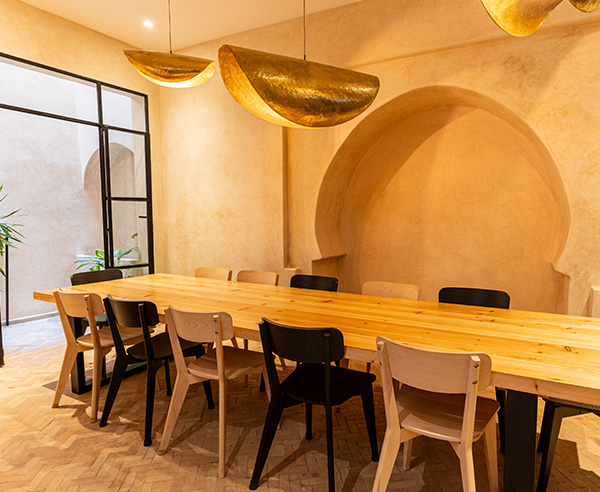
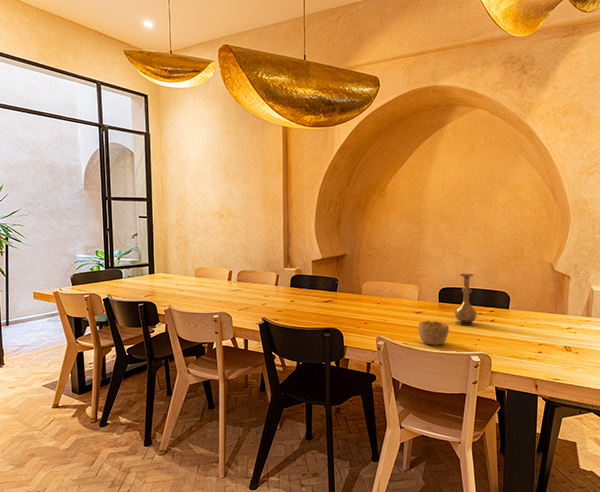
+ vase [454,273,478,327]
+ bowl [418,320,450,346]
